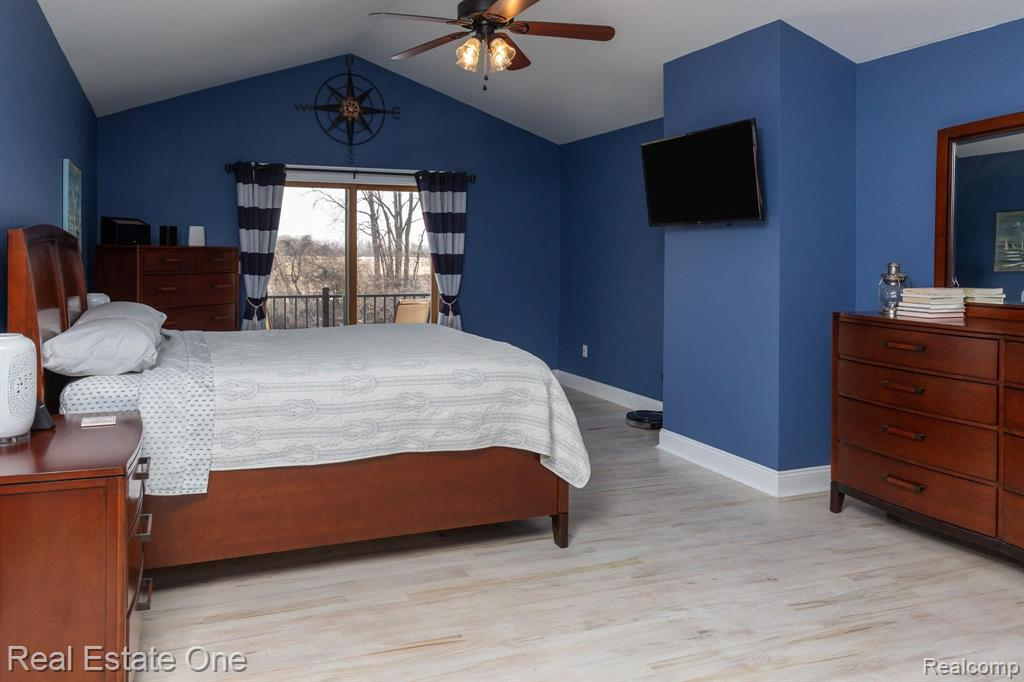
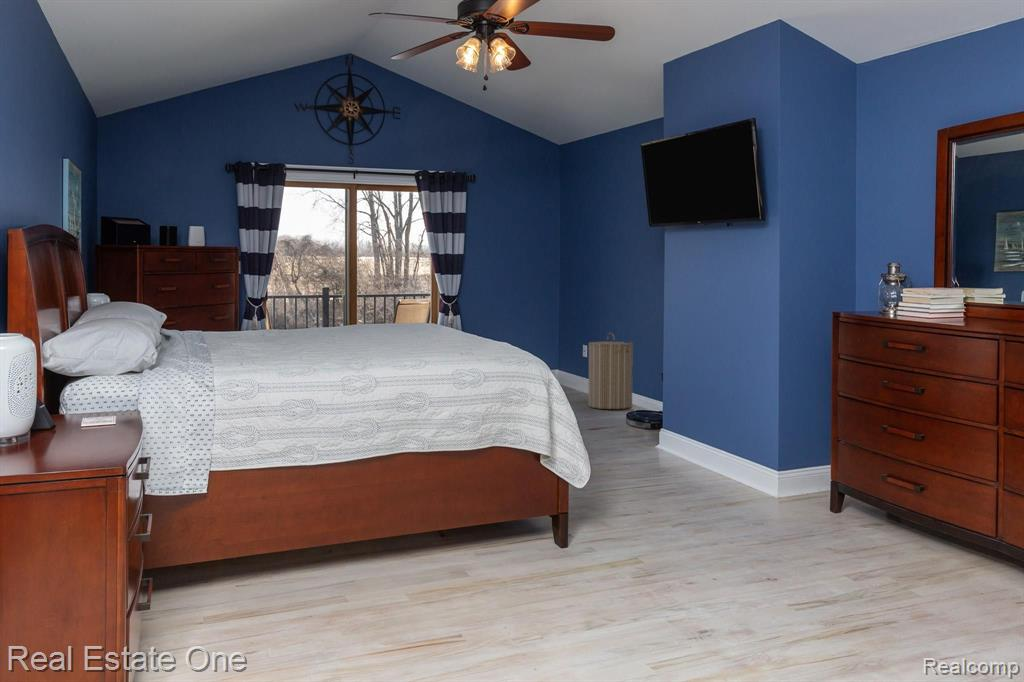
+ laundry hamper [587,331,634,410]
